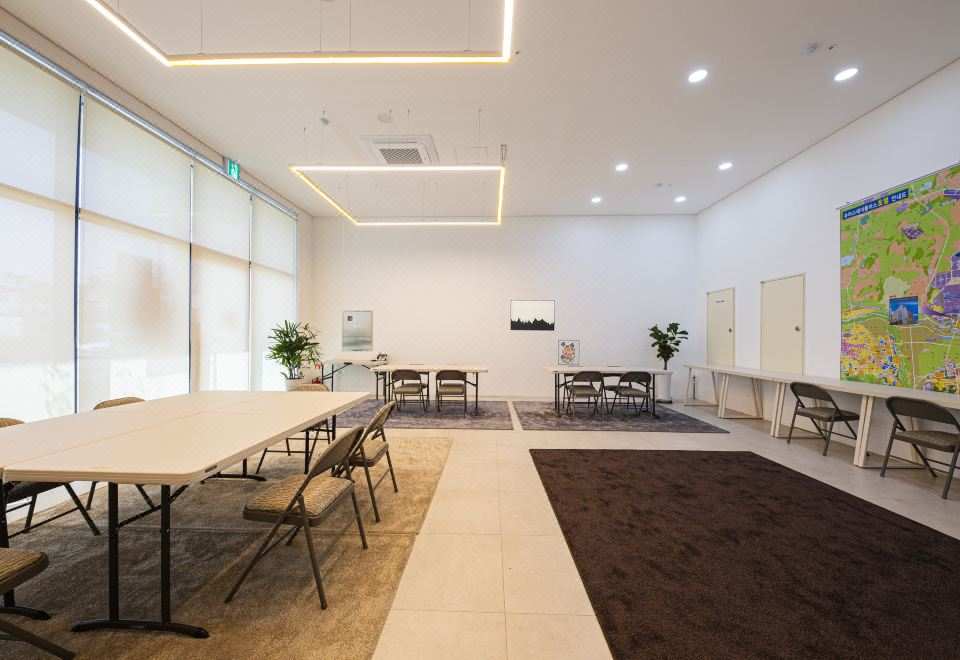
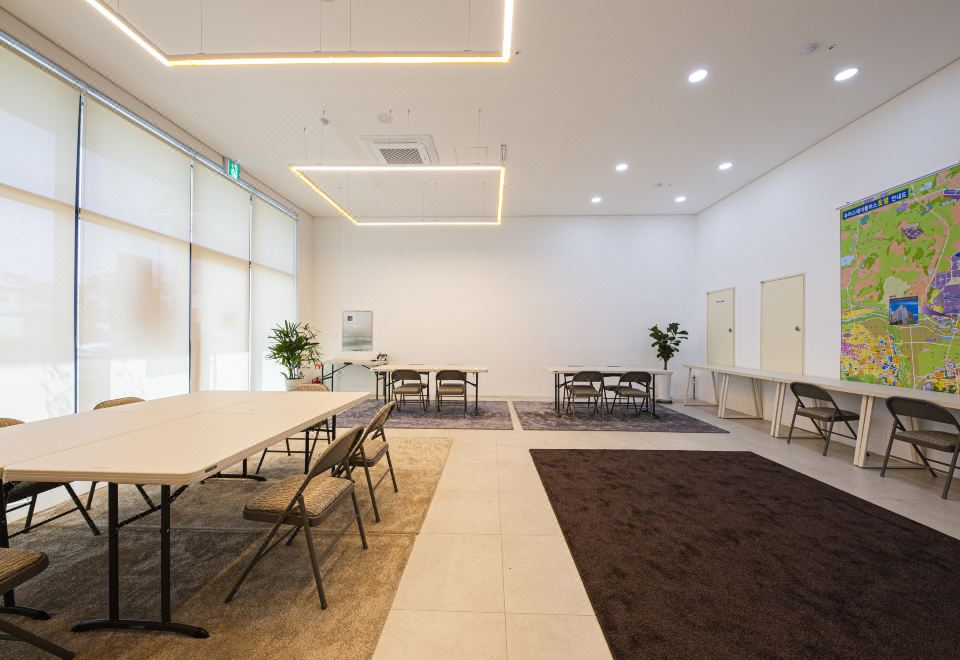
- wall art [557,339,581,366]
- wall art [509,299,556,332]
